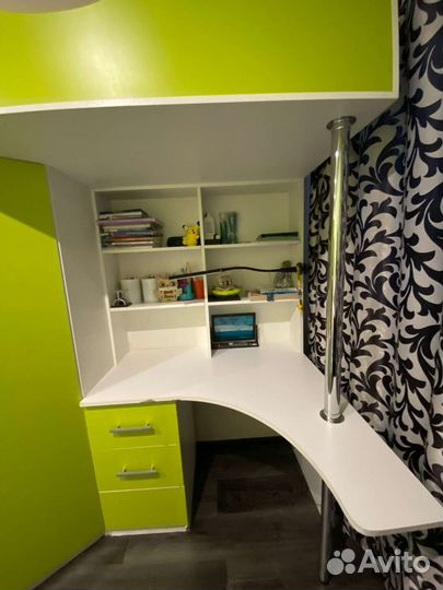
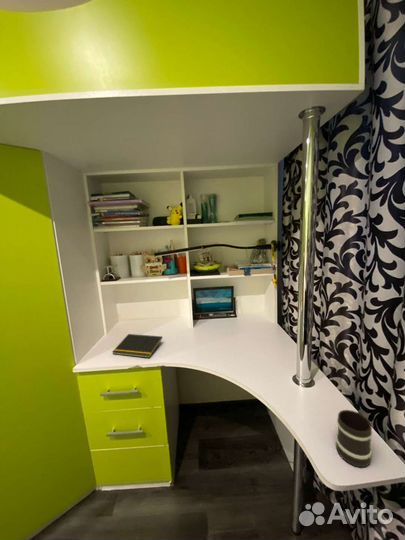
+ notepad [111,333,163,359]
+ mug [335,409,373,468]
